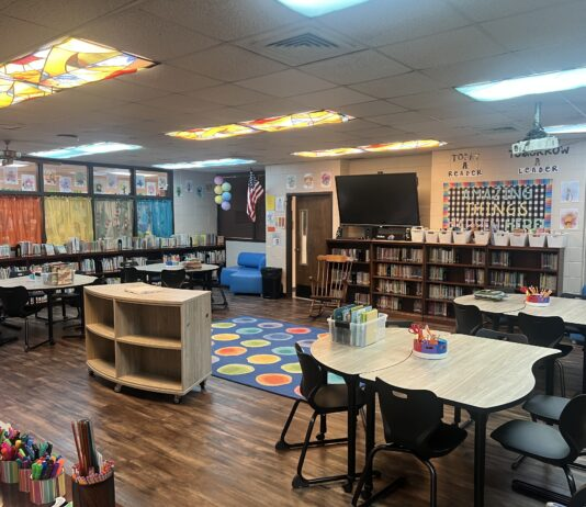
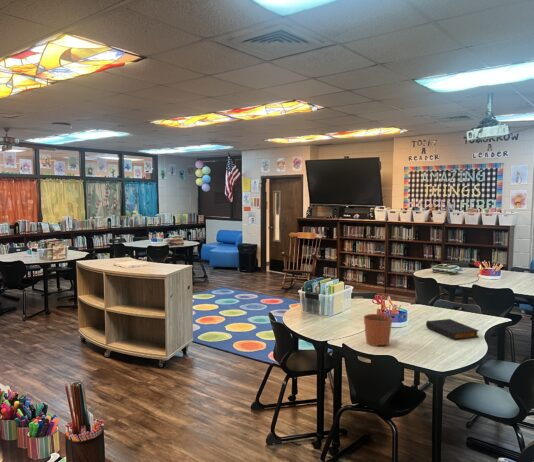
+ plant pot [363,303,393,347]
+ book [425,318,480,341]
